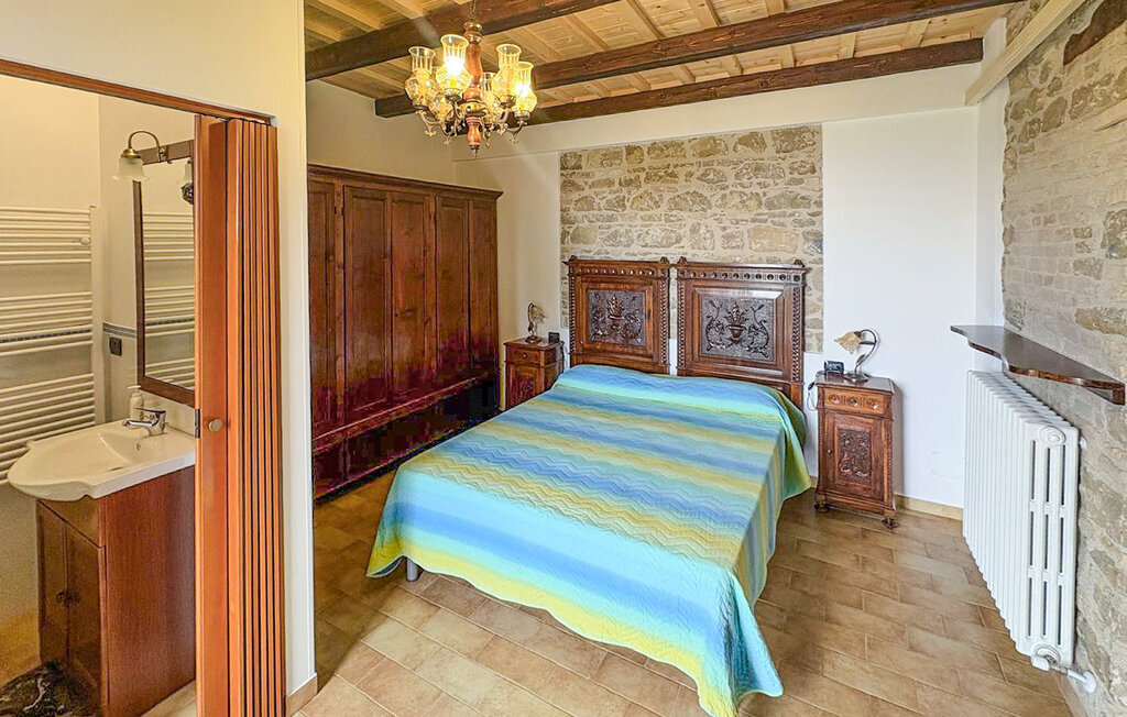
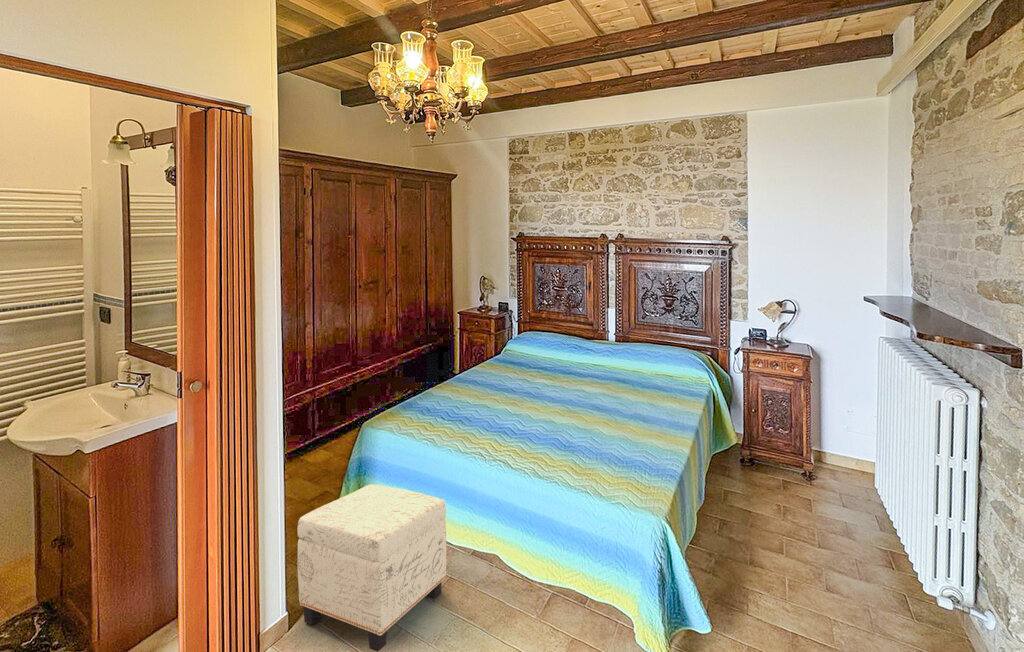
+ ottoman [296,483,447,652]
